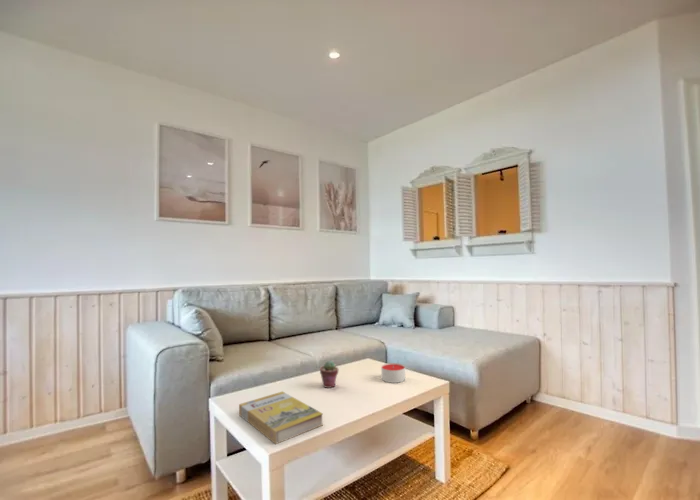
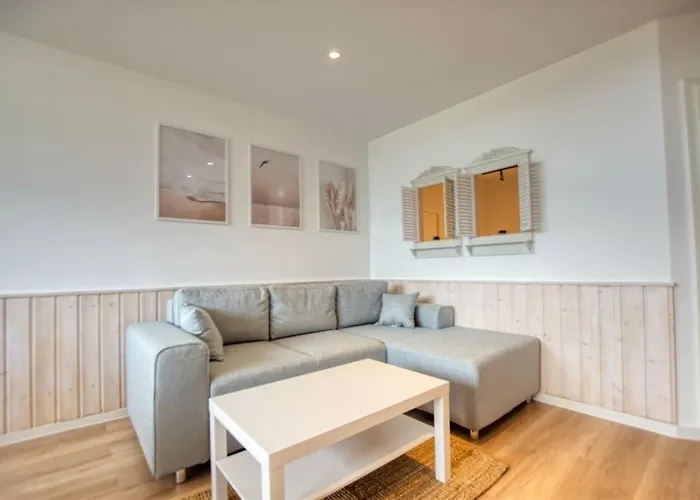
- potted succulent [319,360,339,389]
- candle [380,362,406,384]
- book [238,390,324,445]
